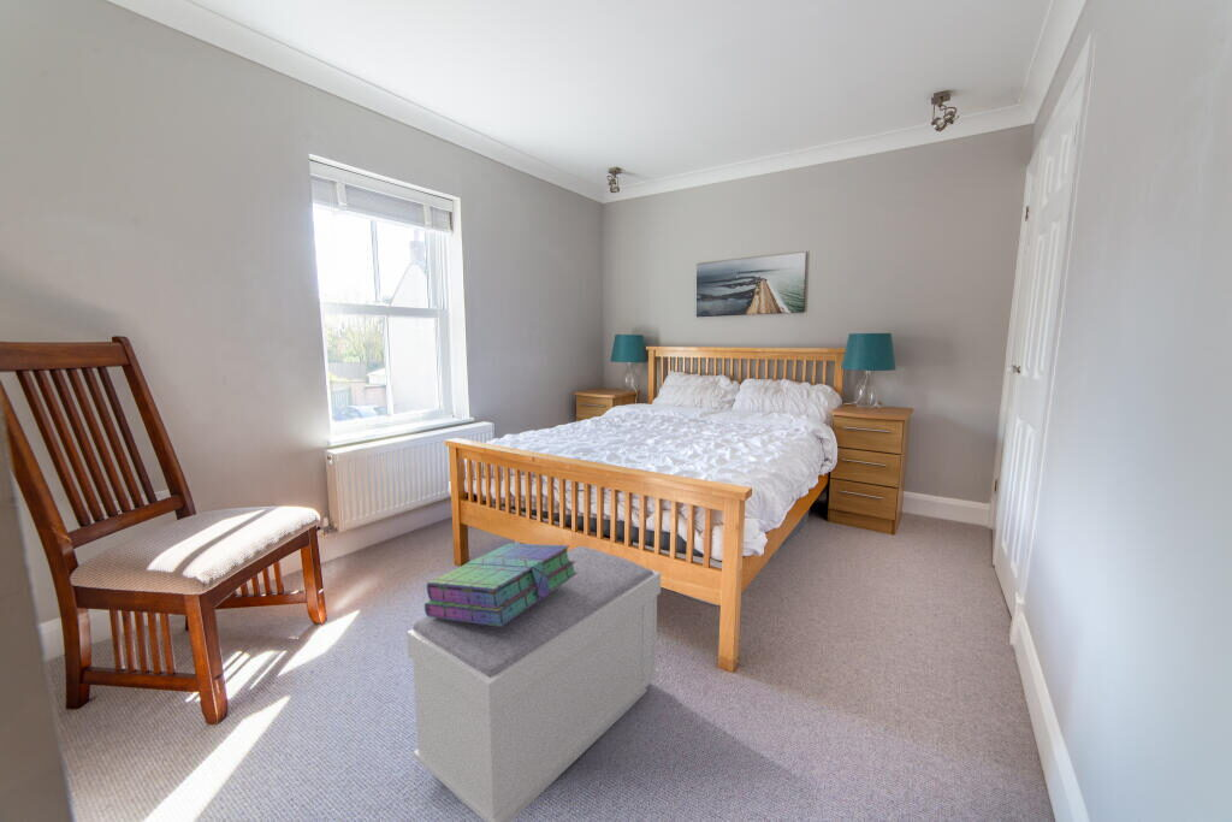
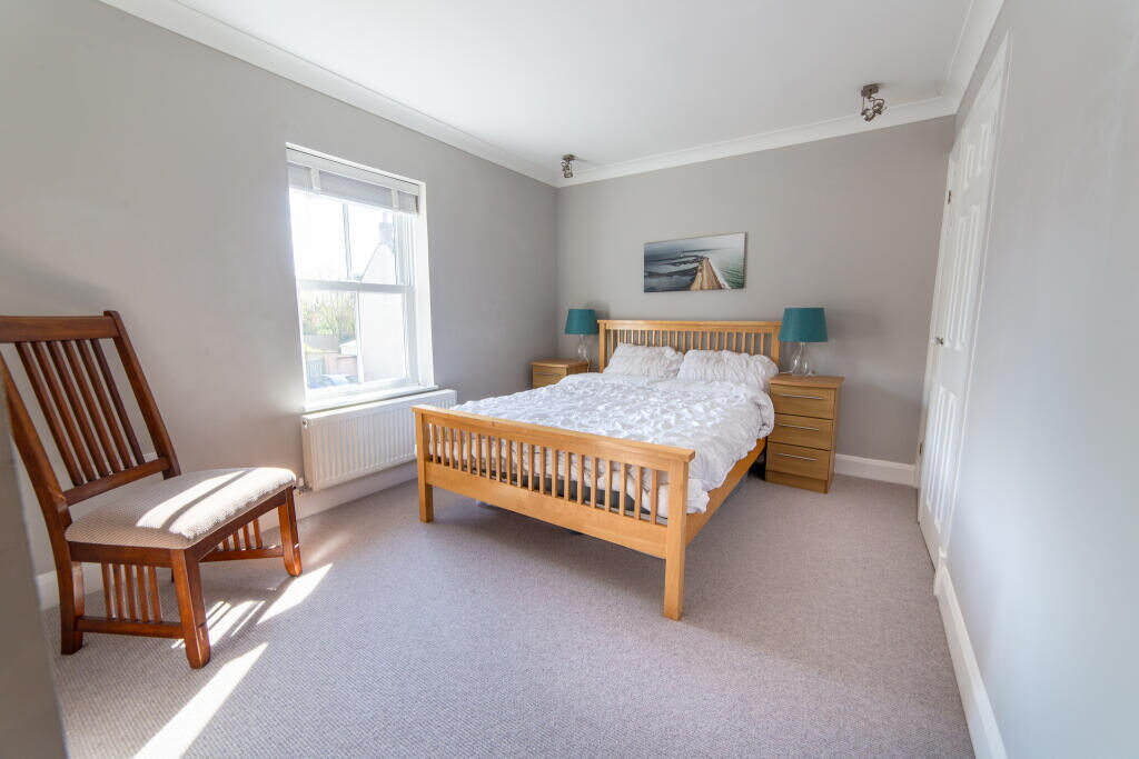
- stack of books [424,543,578,627]
- bench [405,545,662,822]
